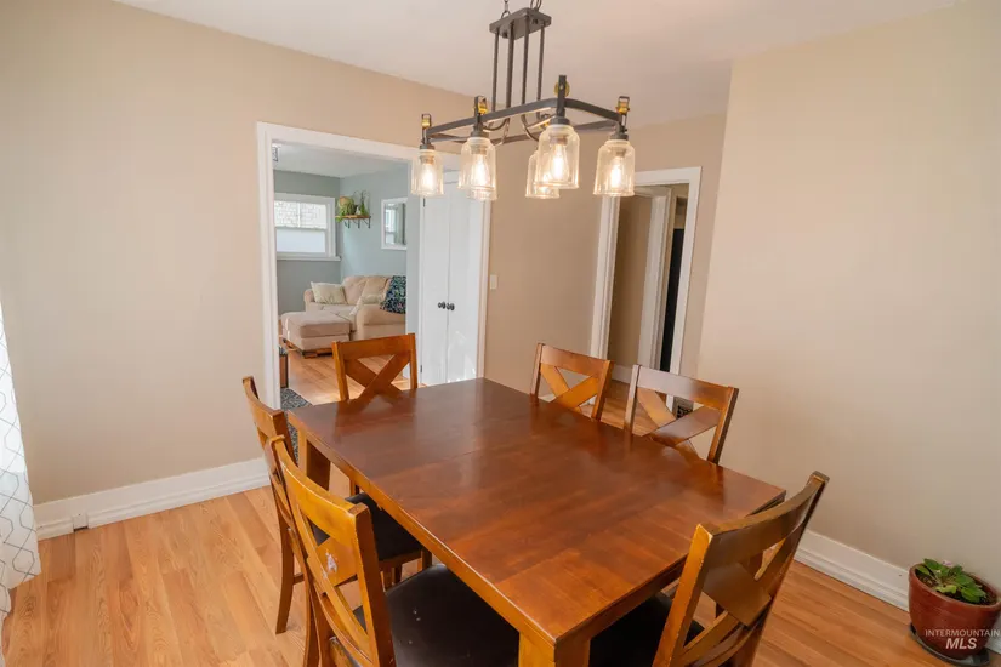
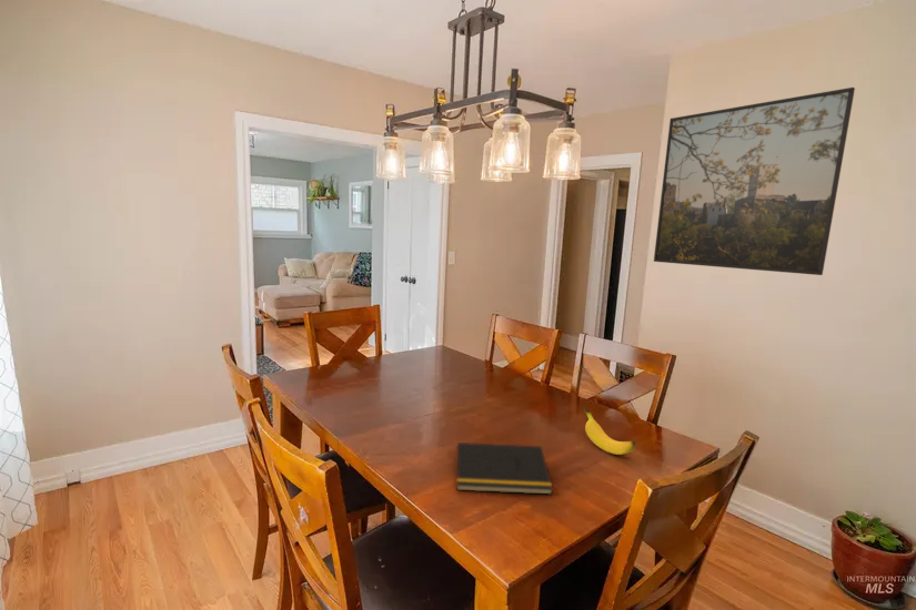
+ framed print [653,87,856,276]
+ banana [583,407,637,456]
+ notepad [453,441,554,496]
